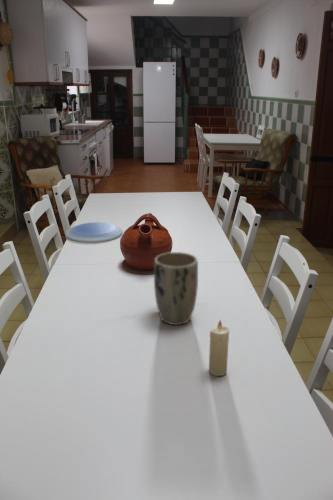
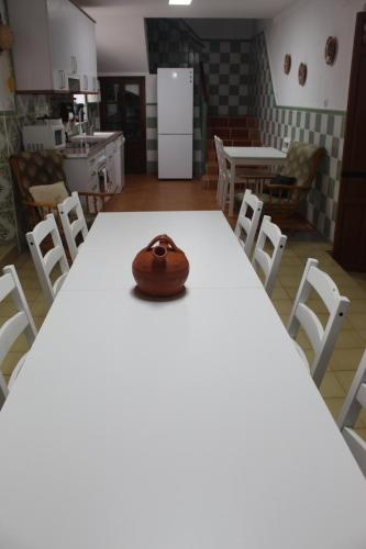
- plate [65,221,124,243]
- plant pot [153,251,199,326]
- candle [208,319,230,377]
